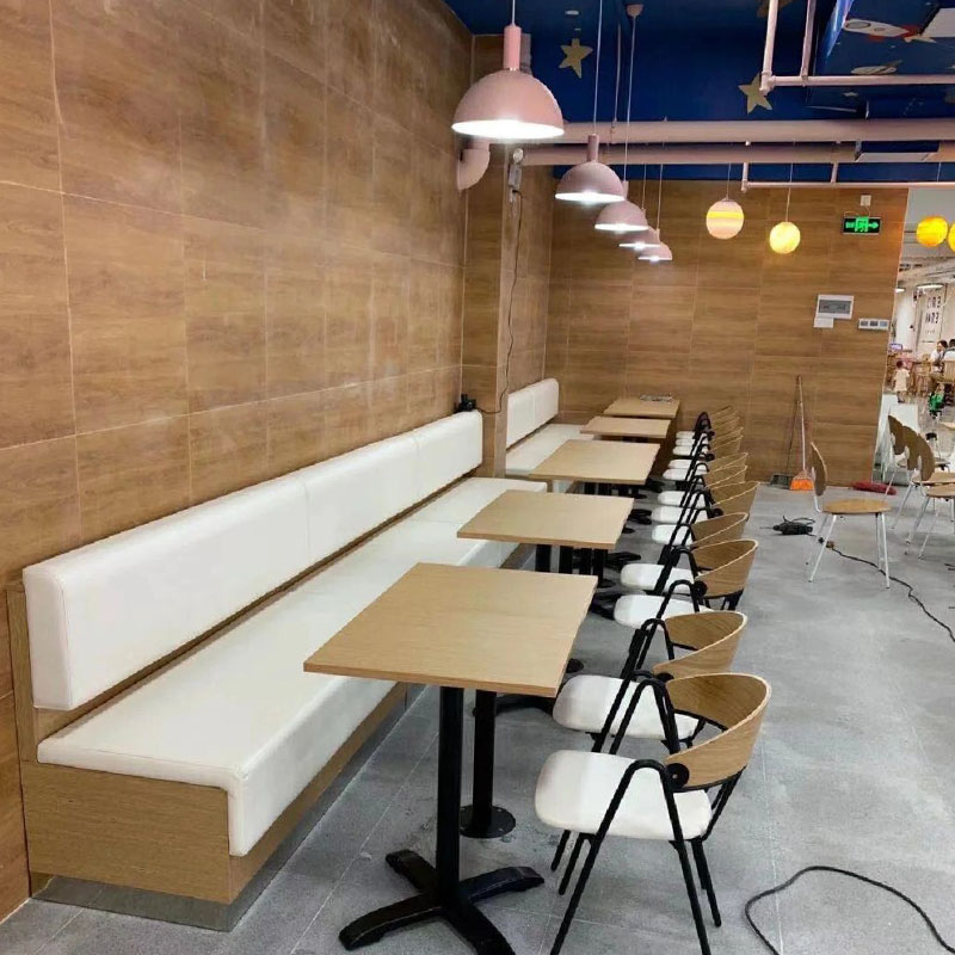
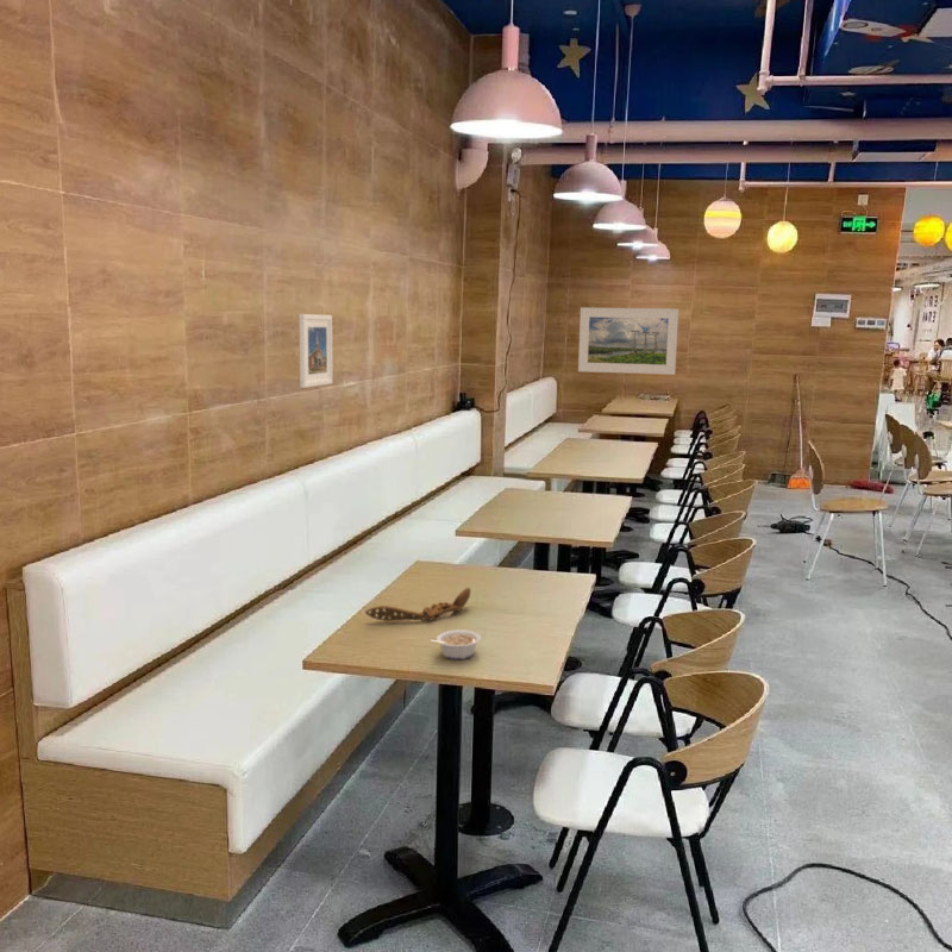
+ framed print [298,313,333,389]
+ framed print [577,306,679,376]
+ wooden spoon [364,587,472,622]
+ legume [428,628,482,660]
